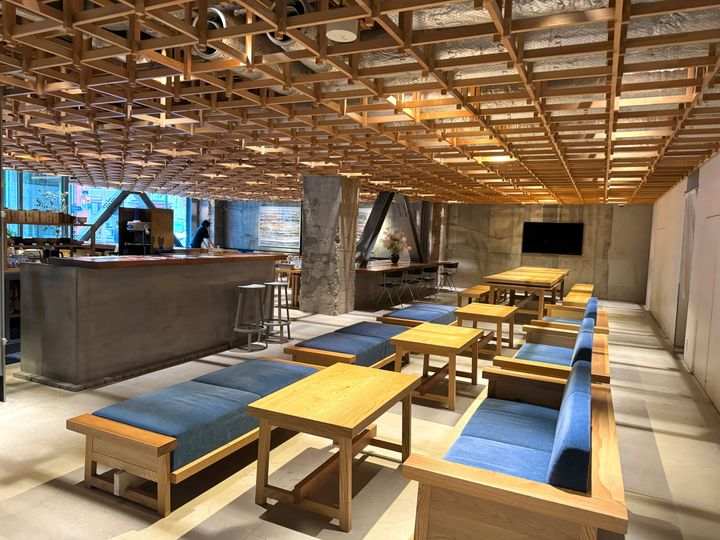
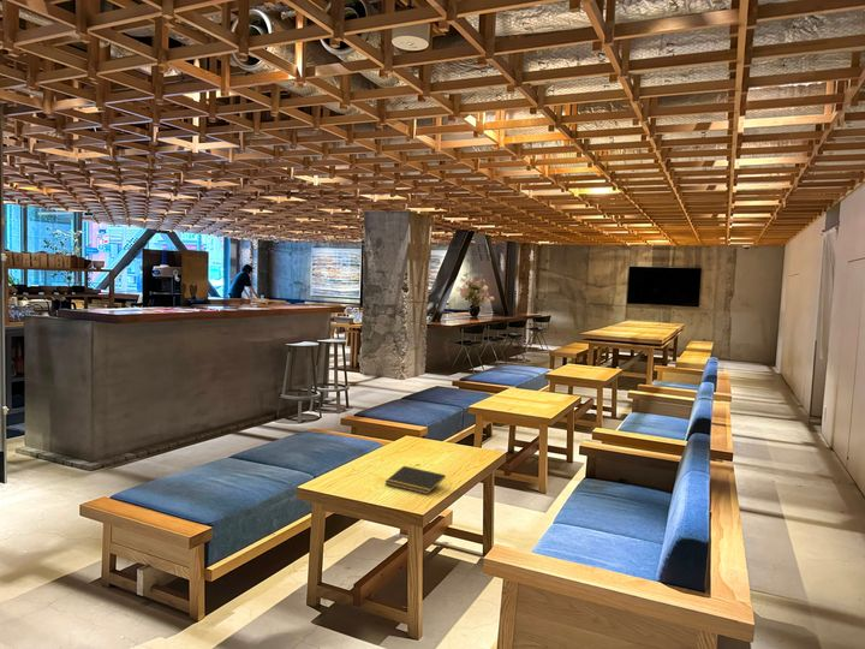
+ notepad [383,465,447,495]
